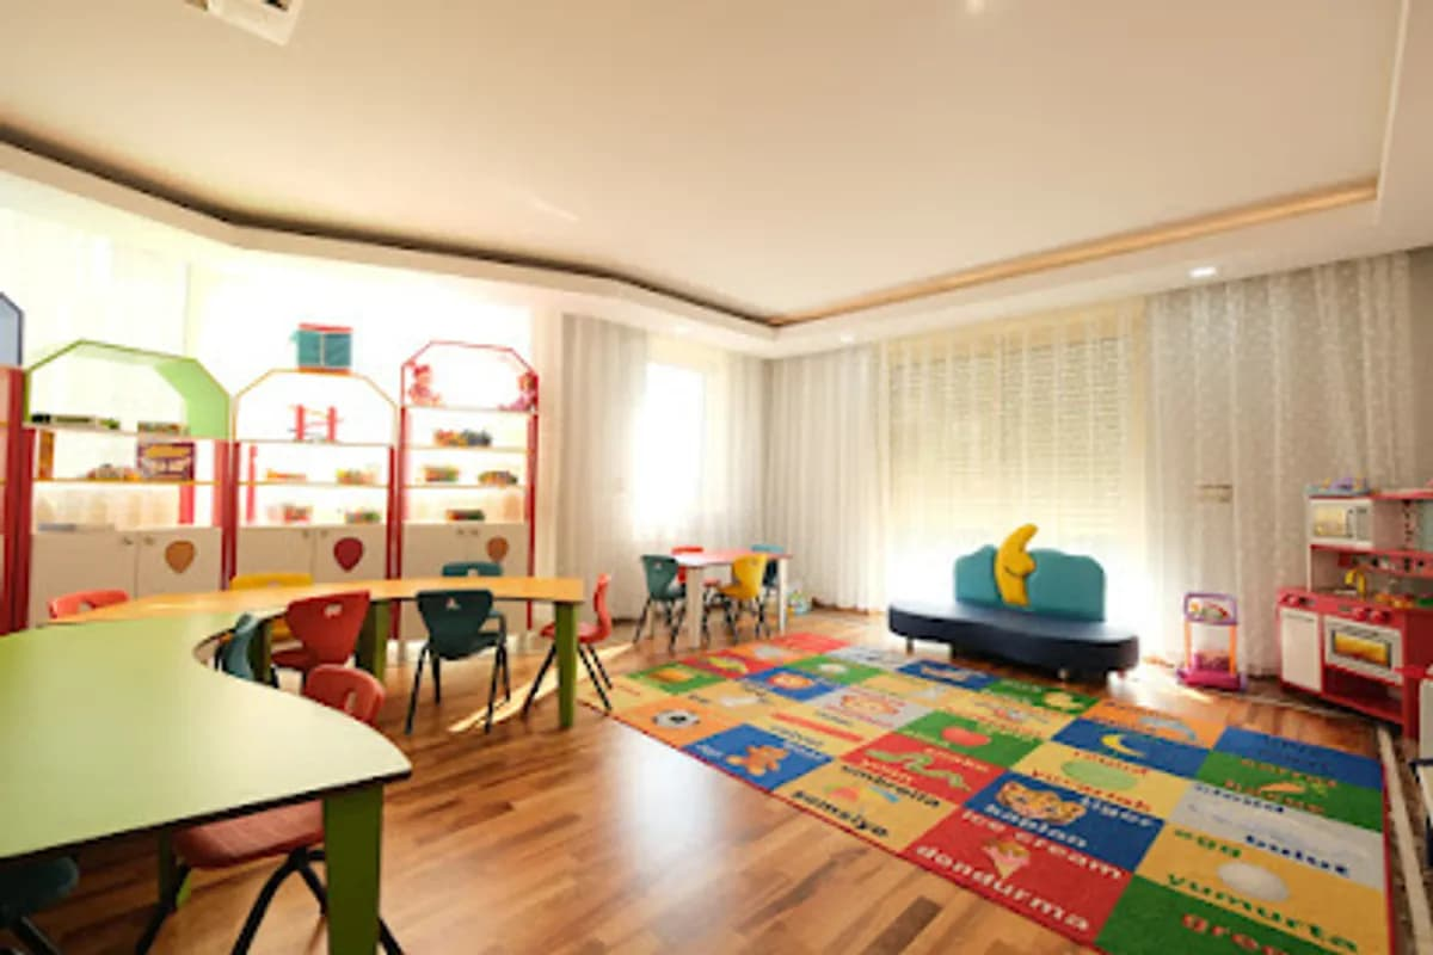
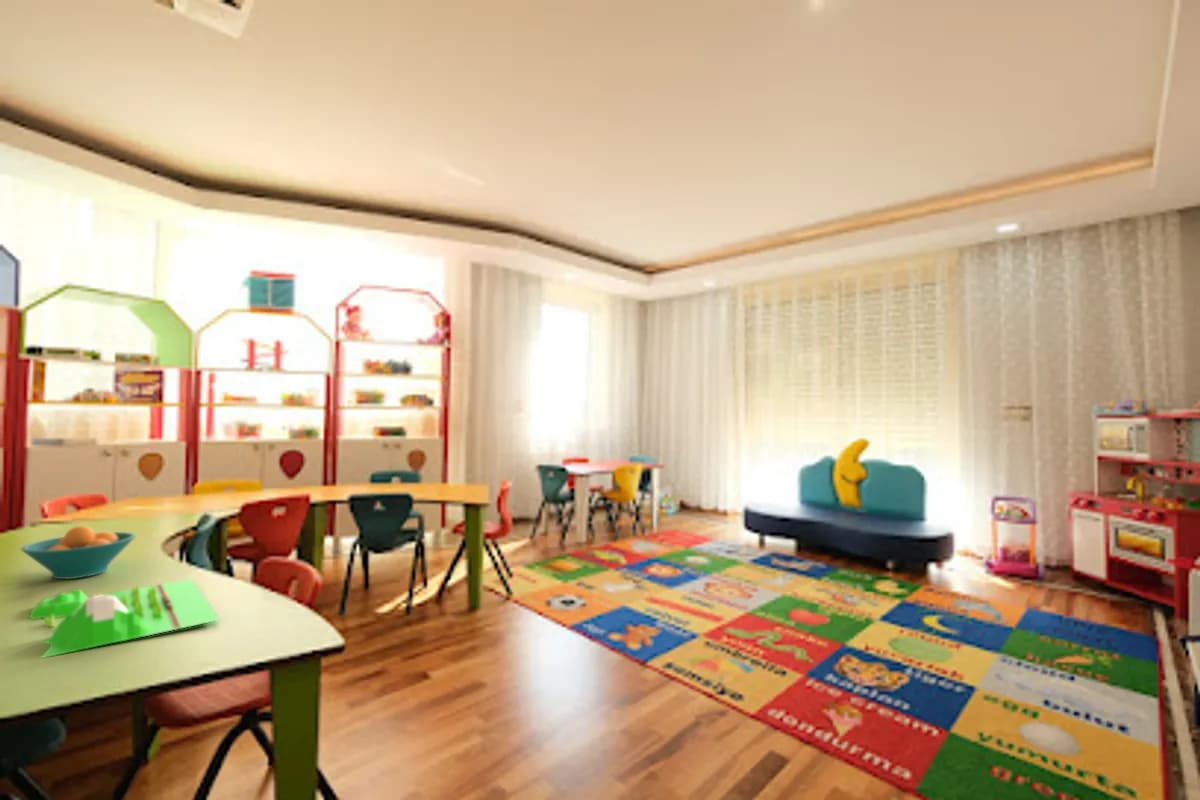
+ fruit bowl [20,525,137,580]
+ board game [29,578,220,660]
